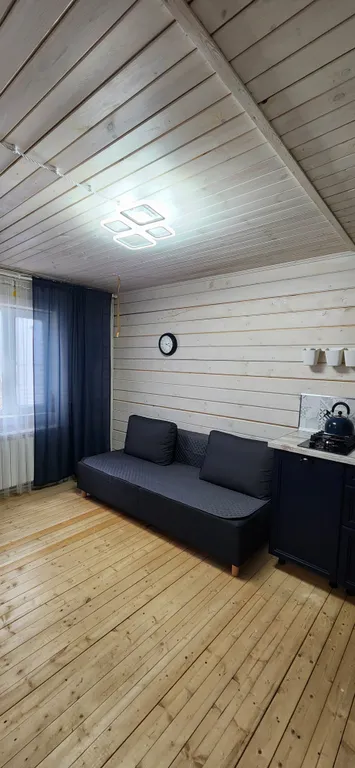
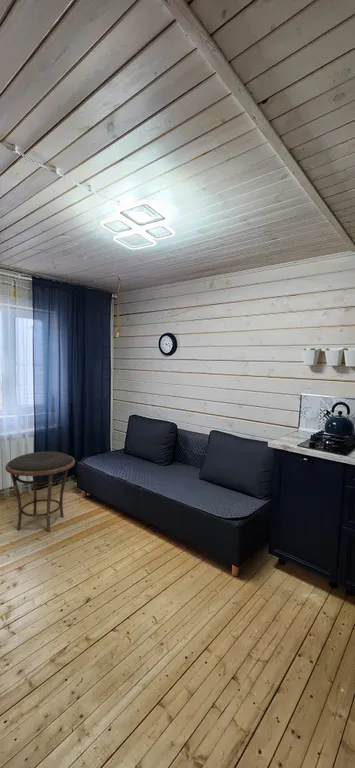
+ side table [4,451,76,533]
